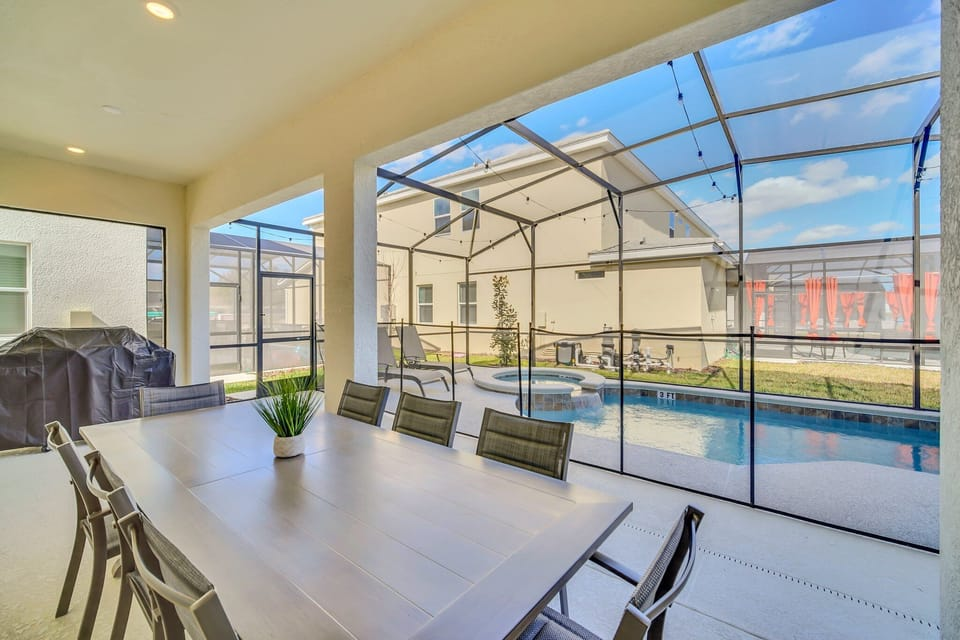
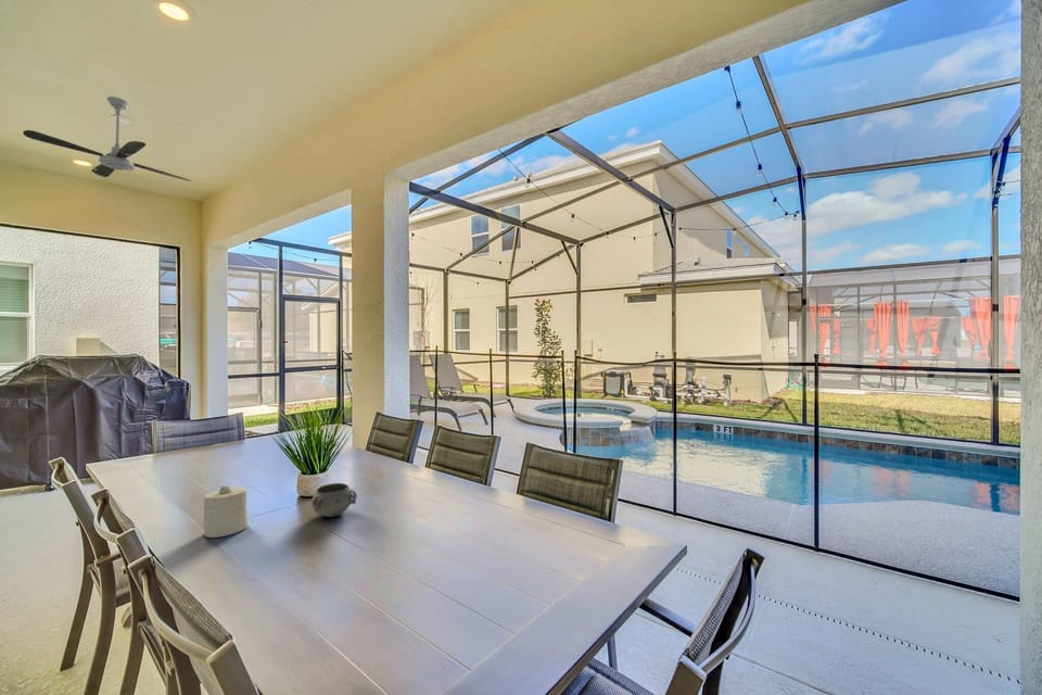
+ decorative bowl [310,482,358,518]
+ candle [203,484,249,539]
+ ceiling fan [22,96,192,182]
